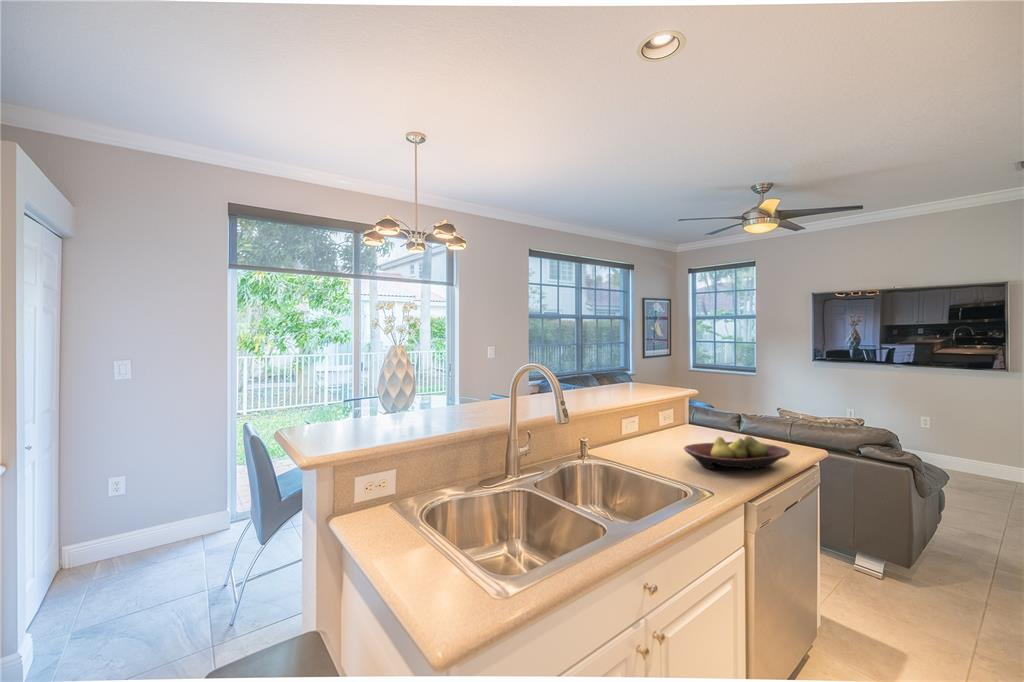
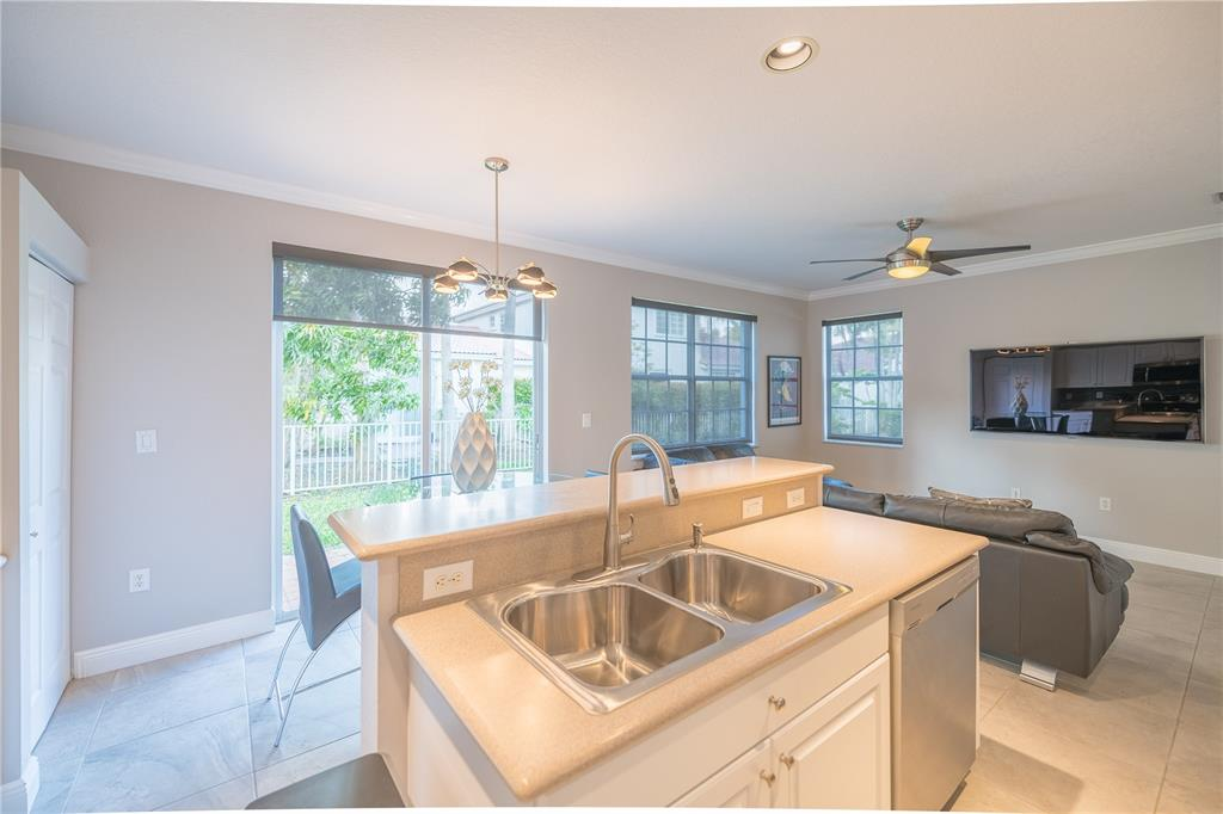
- fruit bowl [683,435,791,471]
